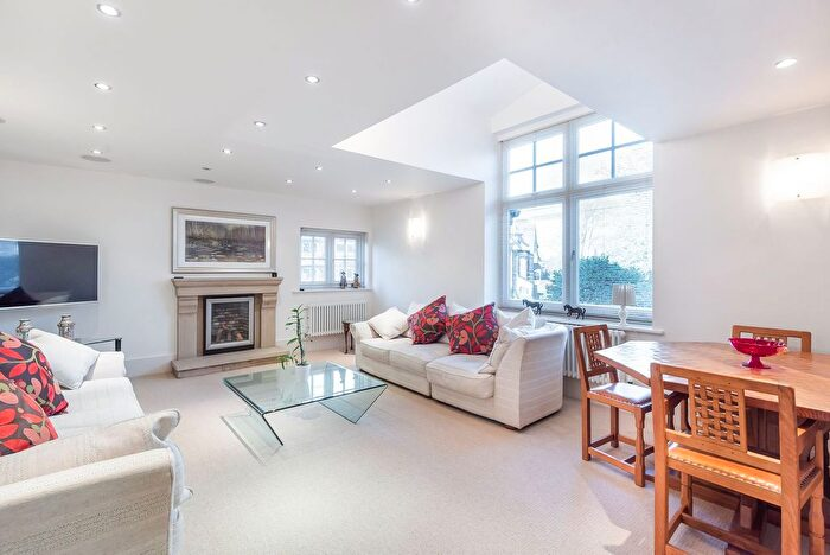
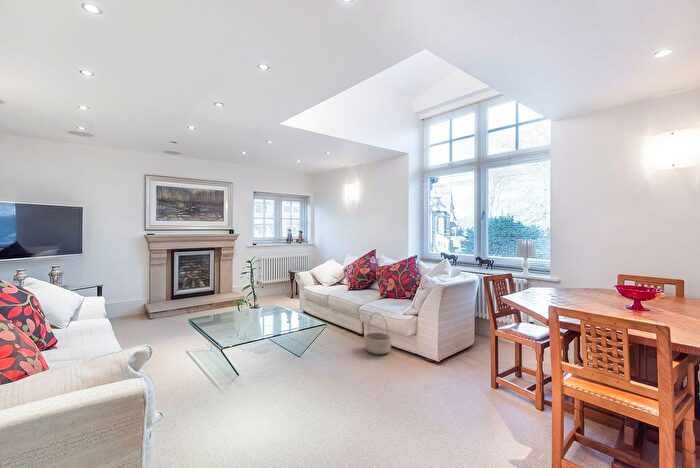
+ basket [363,311,393,355]
